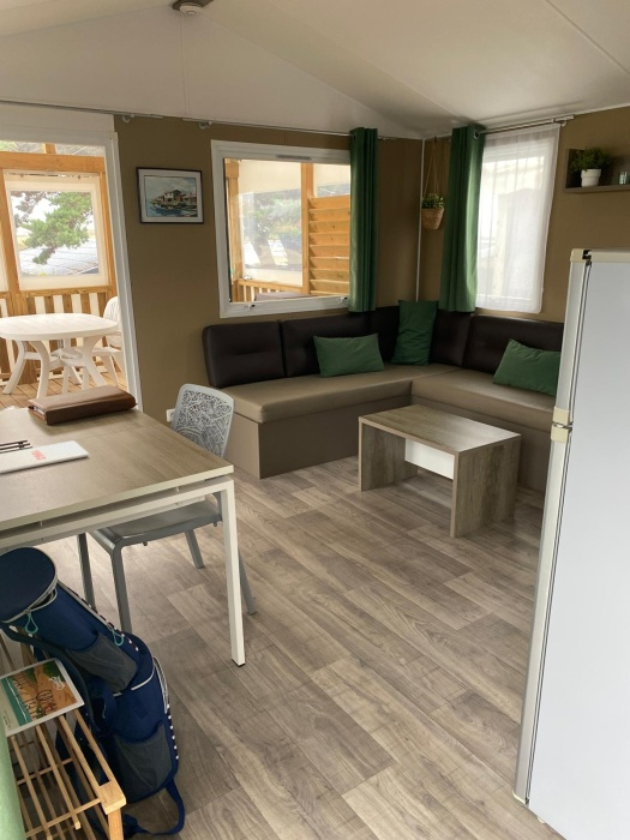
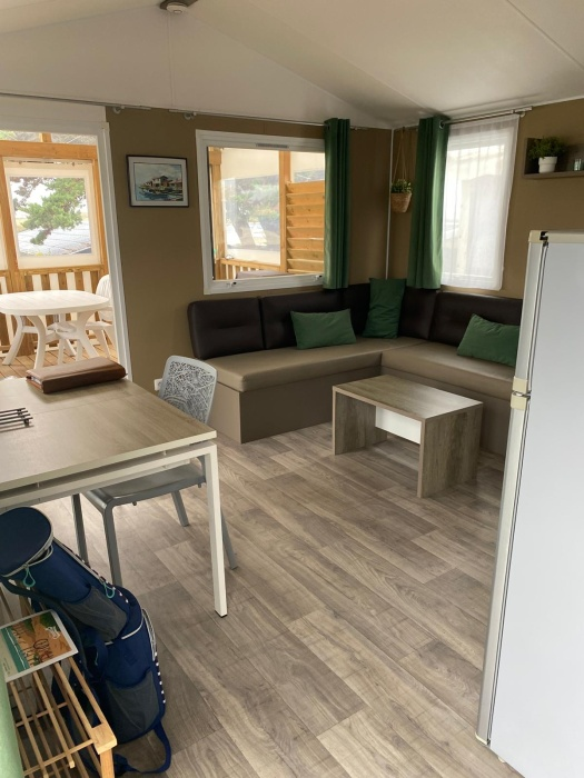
- magazine [0,439,91,475]
